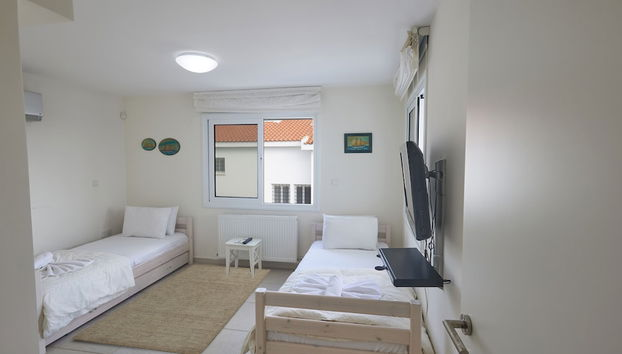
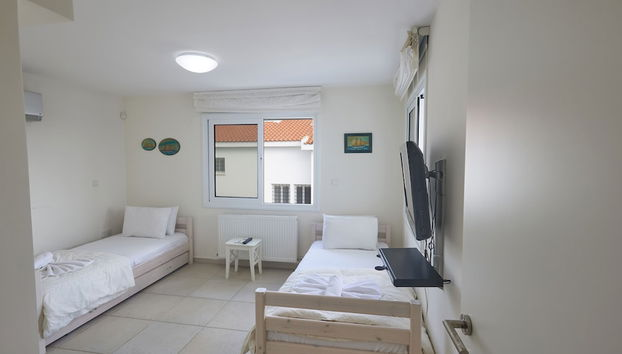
- rug [70,263,272,354]
